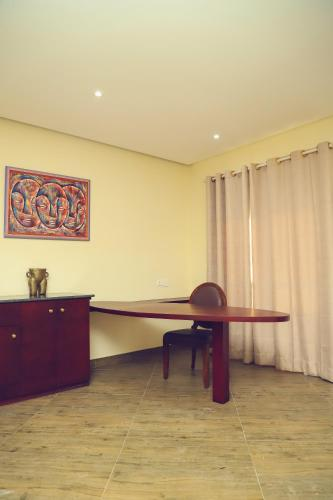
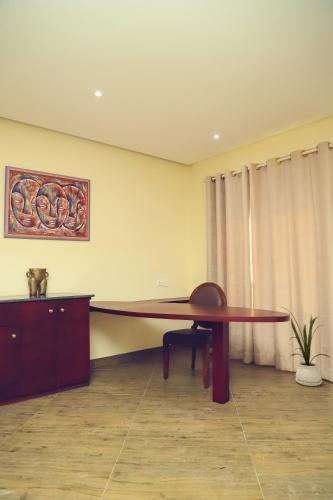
+ house plant [281,306,331,387]
